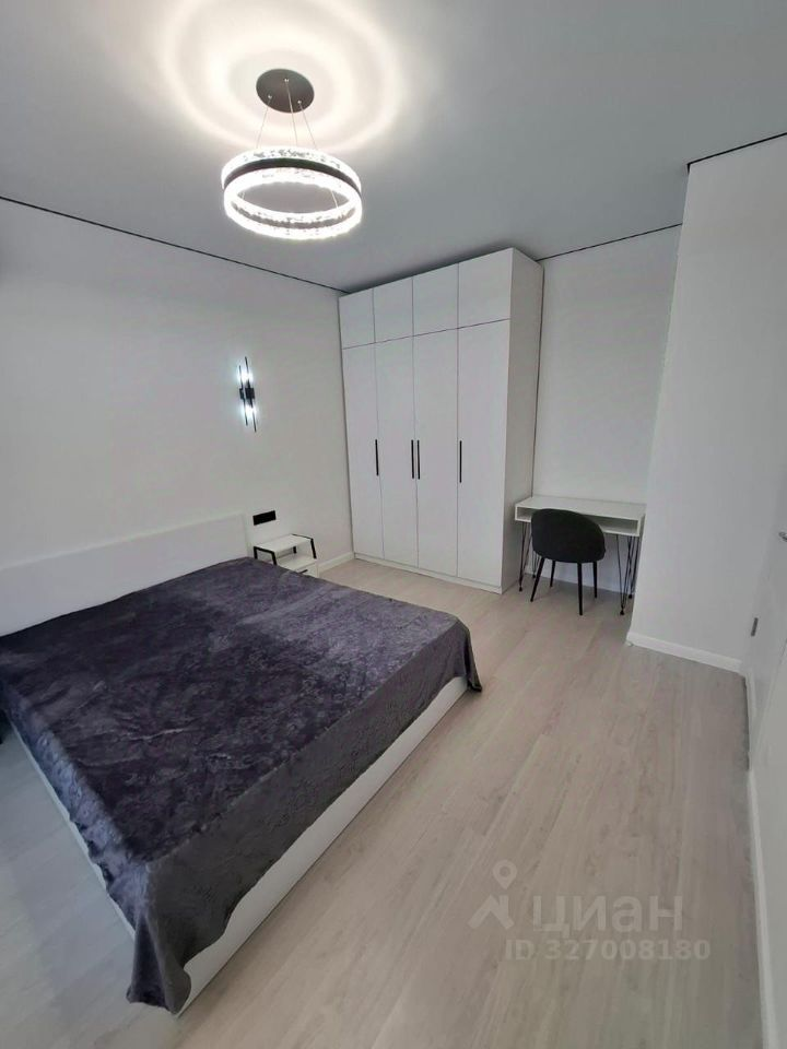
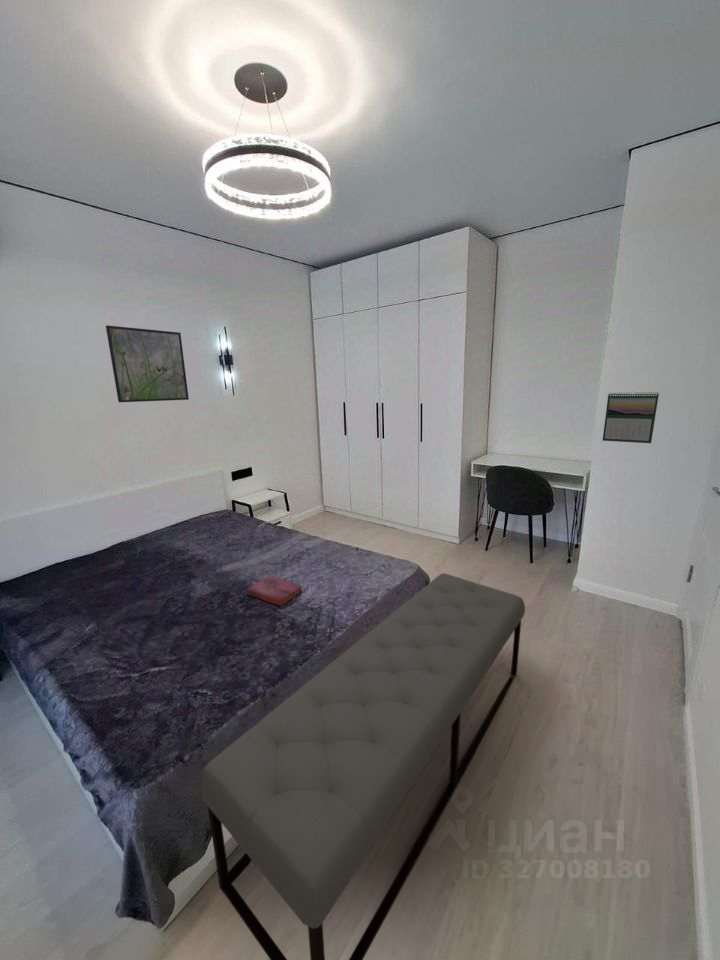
+ hardback book [245,575,303,607]
+ bench [201,572,526,960]
+ calendar [602,391,660,444]
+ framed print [105,324,190,403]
